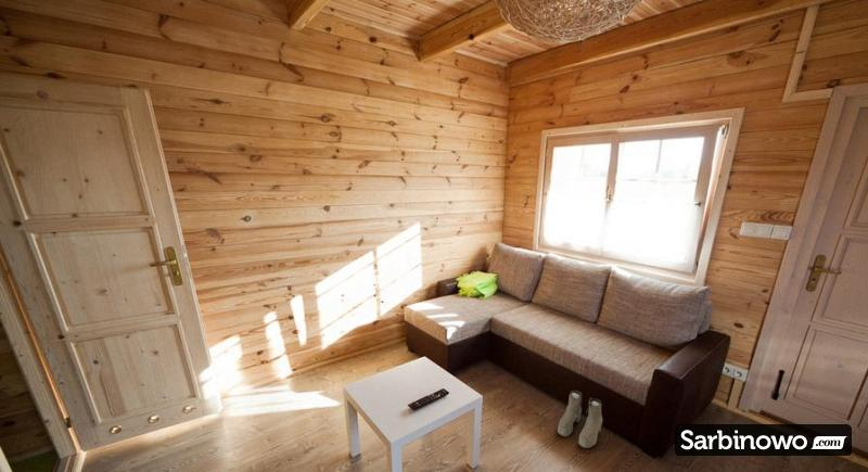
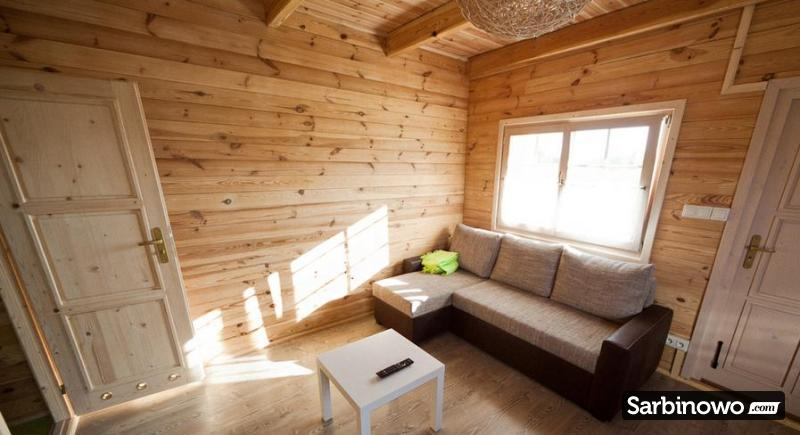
- boots [557,390,603,449]
